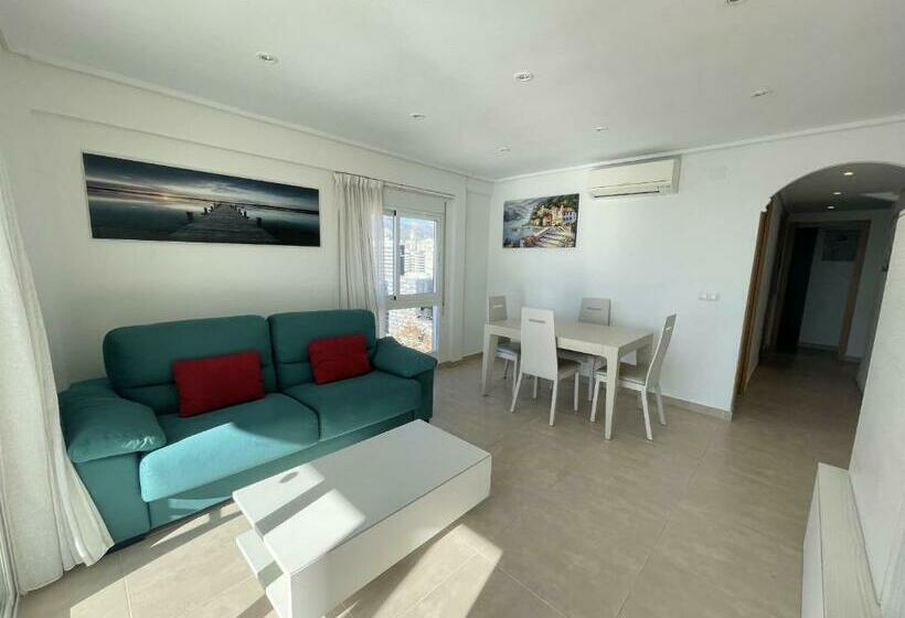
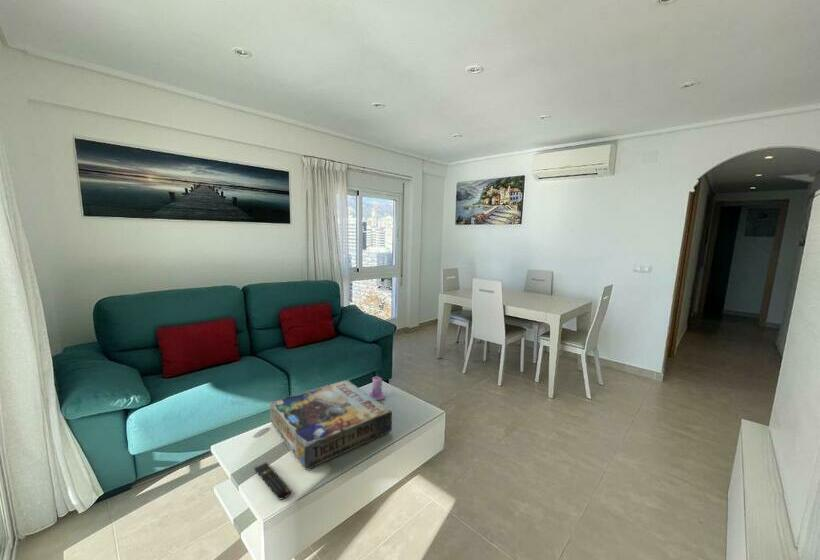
+ board game [269,379,393,471]
+ candle [368,375,386,401]
+ remote control [253,462,293,500]
